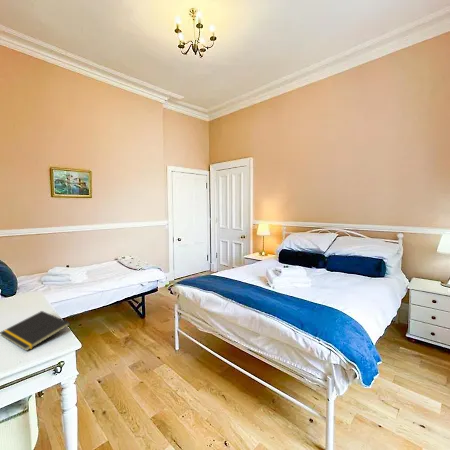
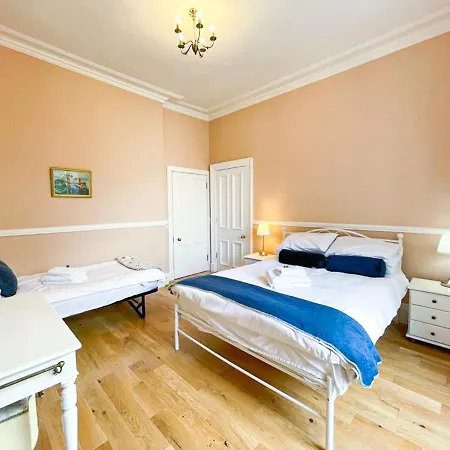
- notepad [0,310,71,352]
